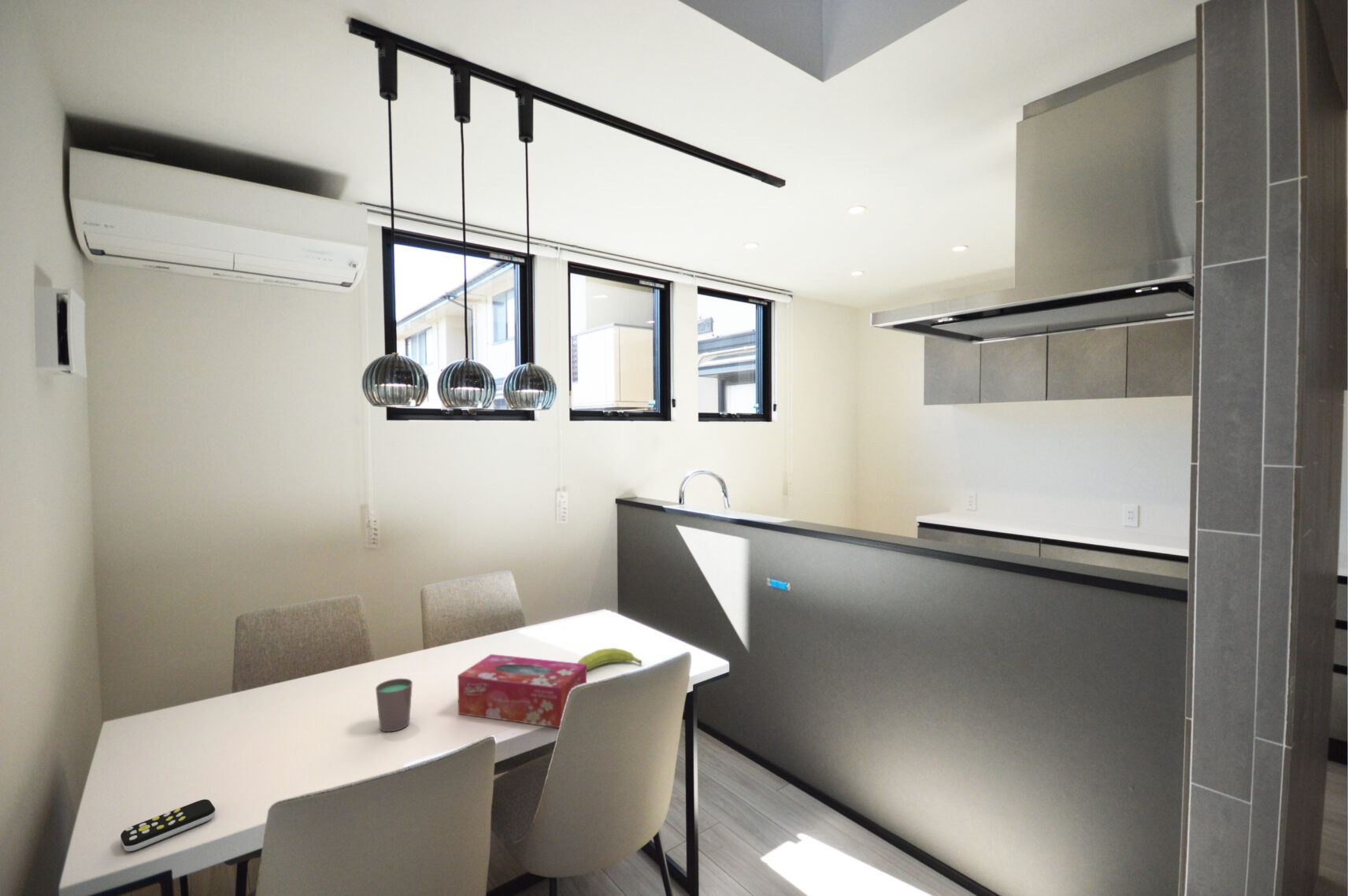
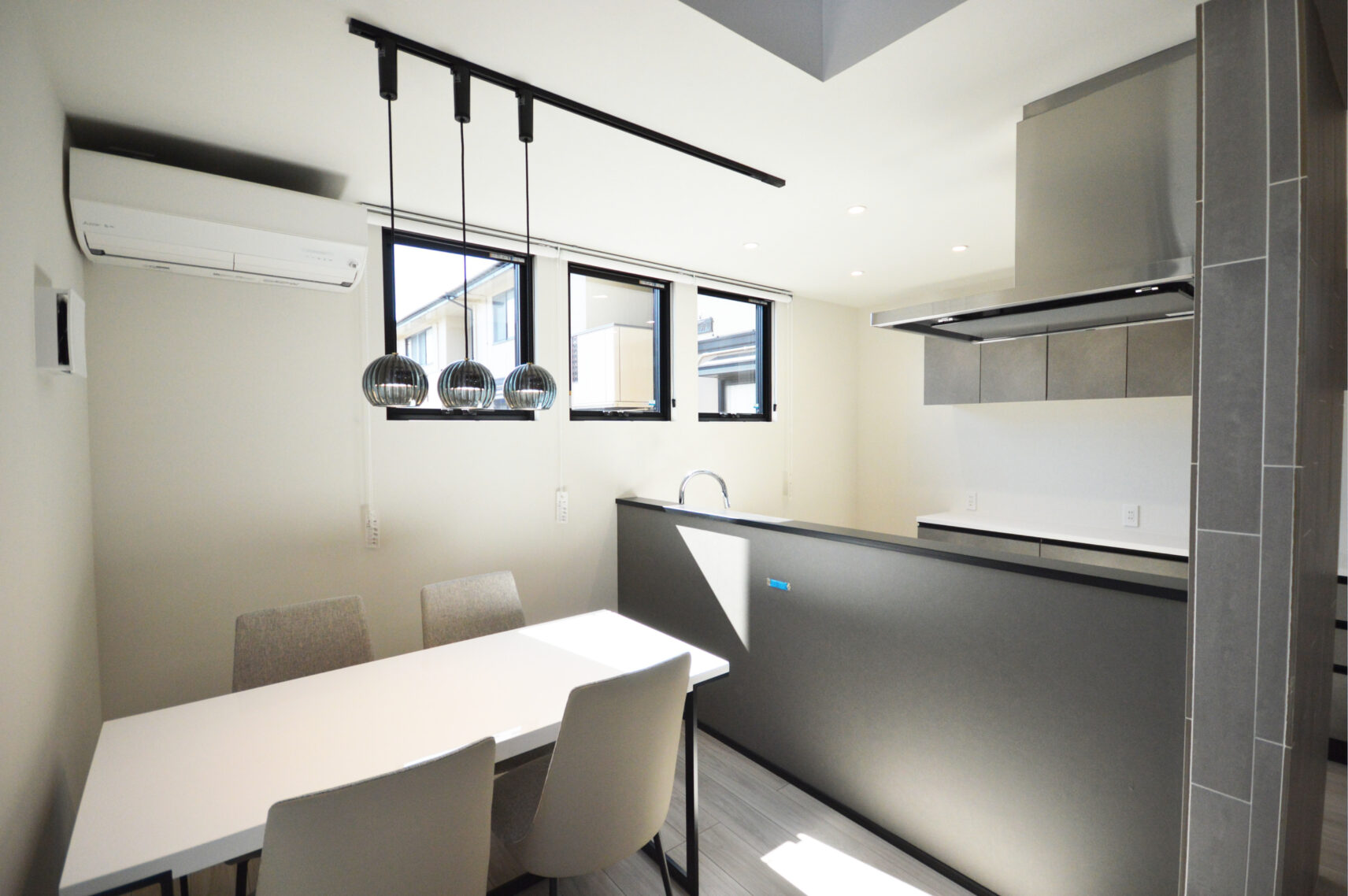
- remote control [120,798,216,852]
- tissue box [457,653,587,728]
- cup [375,678,413,732]
- fruit [577,647,643,672]
